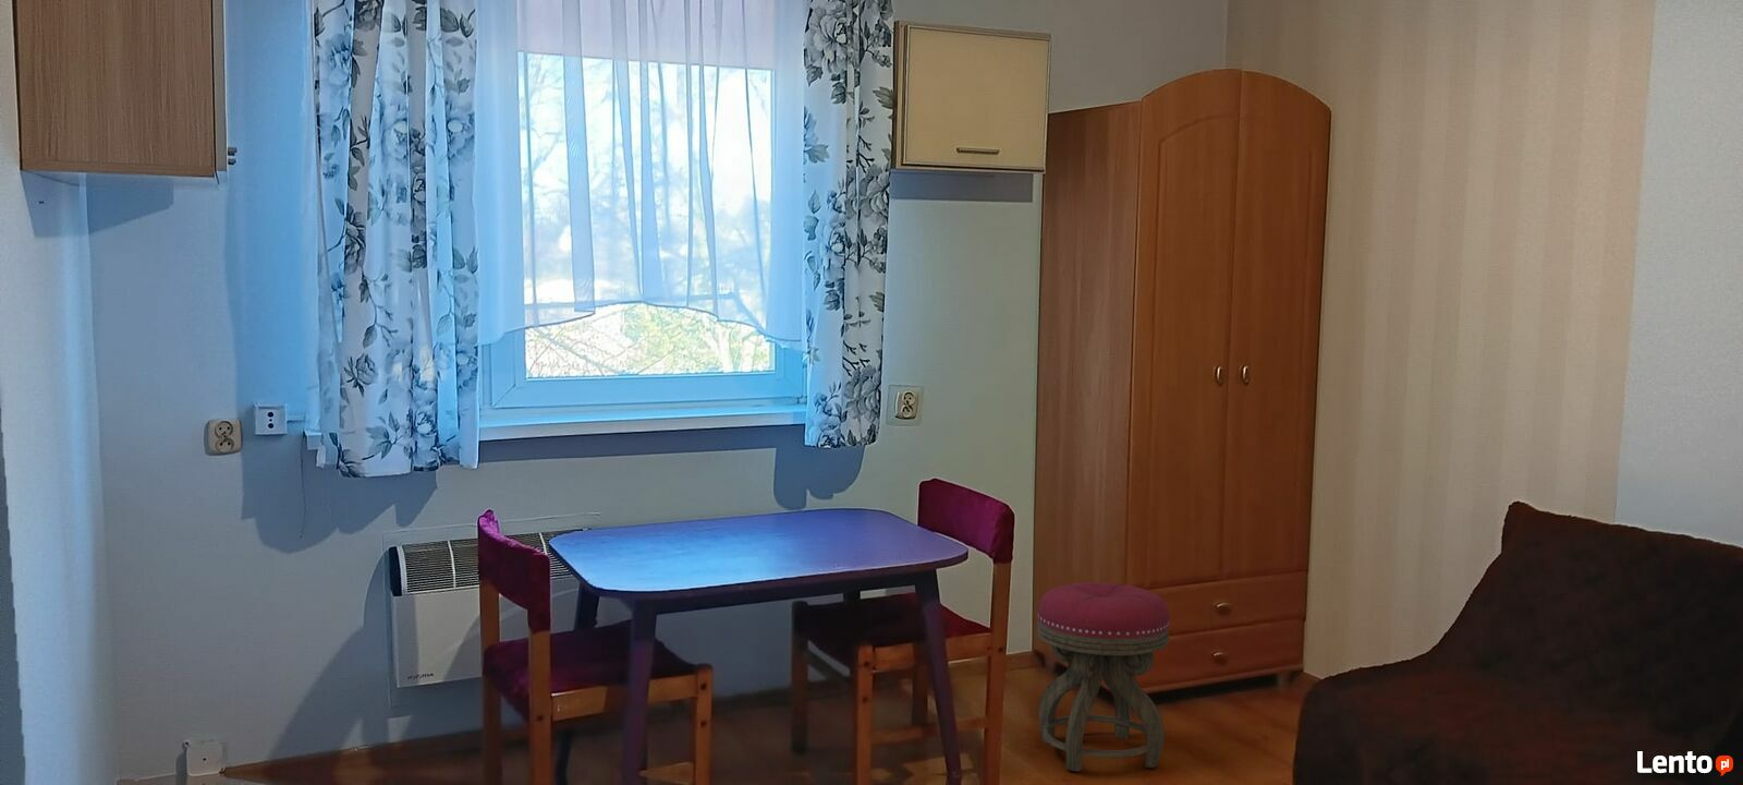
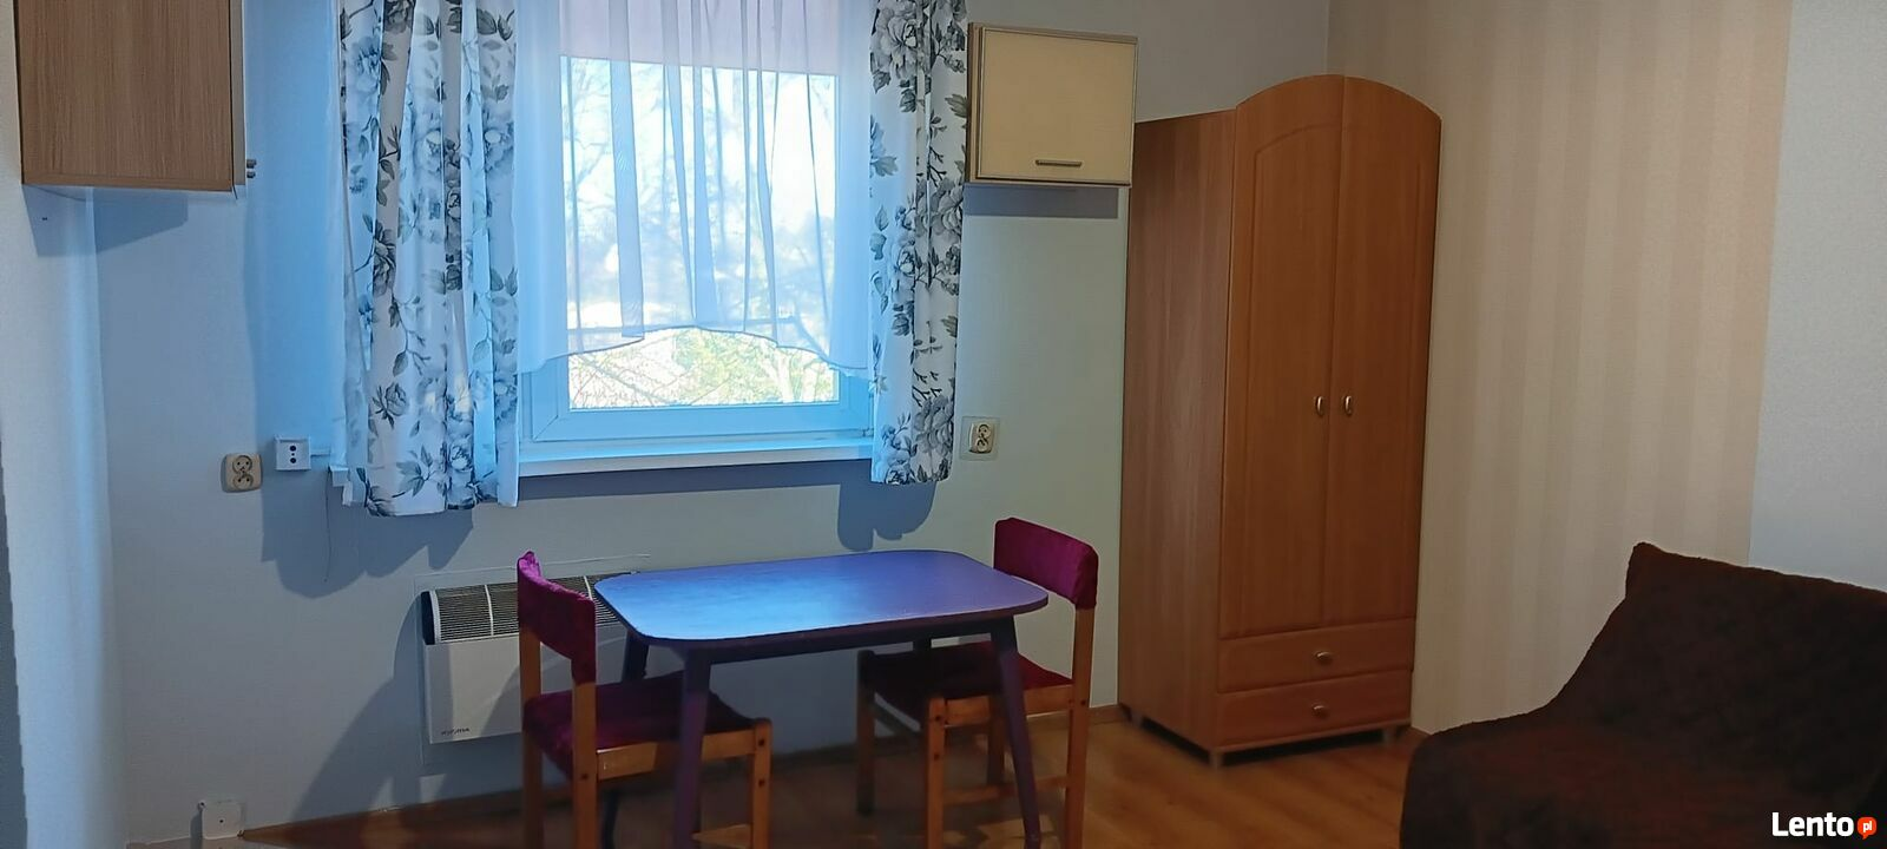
- stool [1036,582,1171,773]
